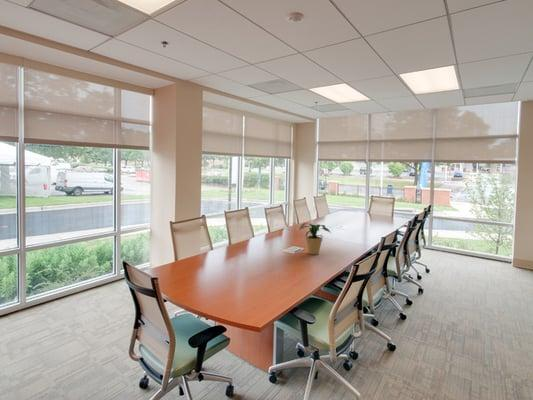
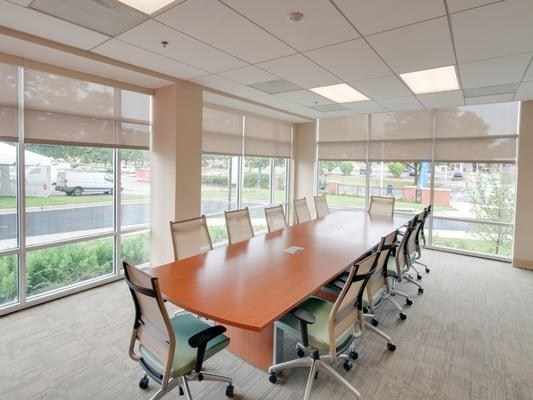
- potted plant [299,222,332,255]
